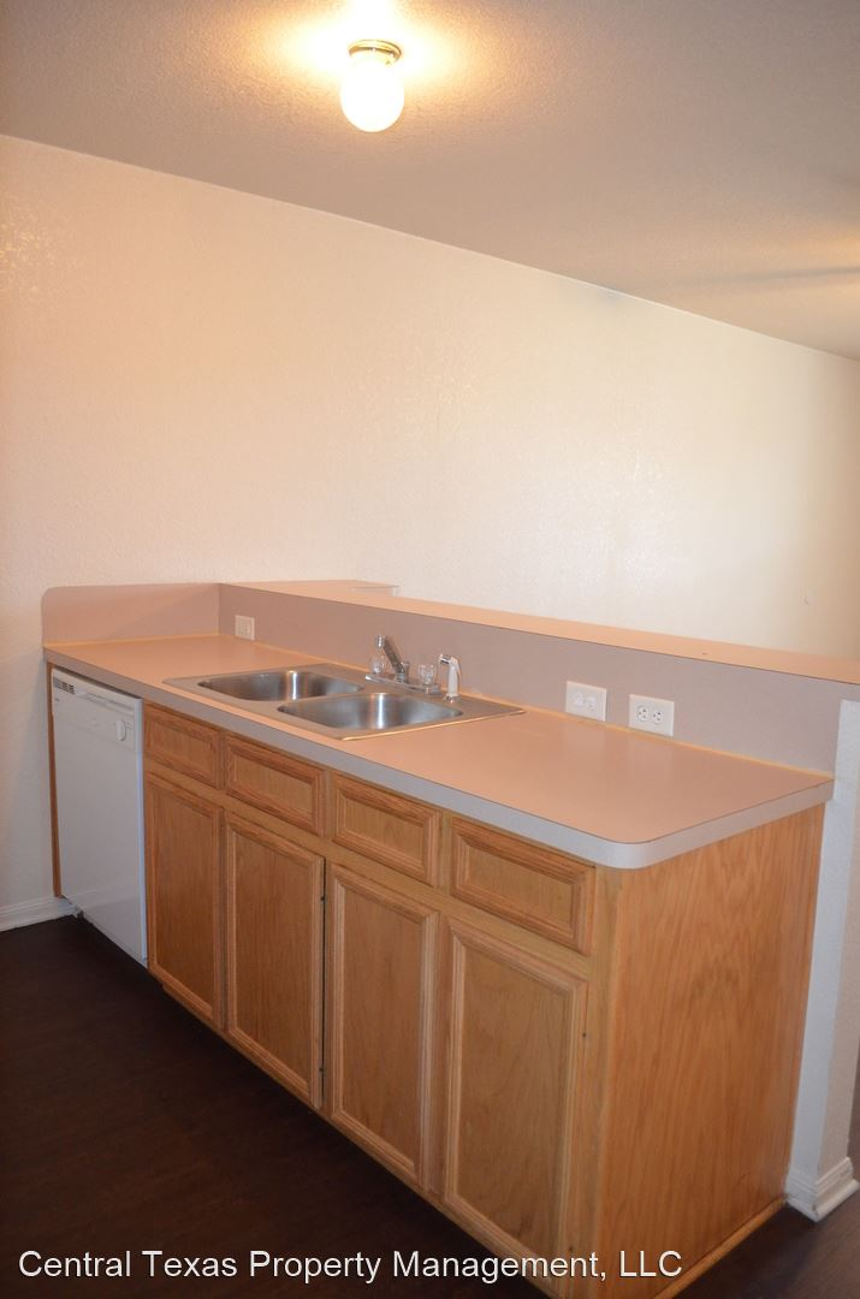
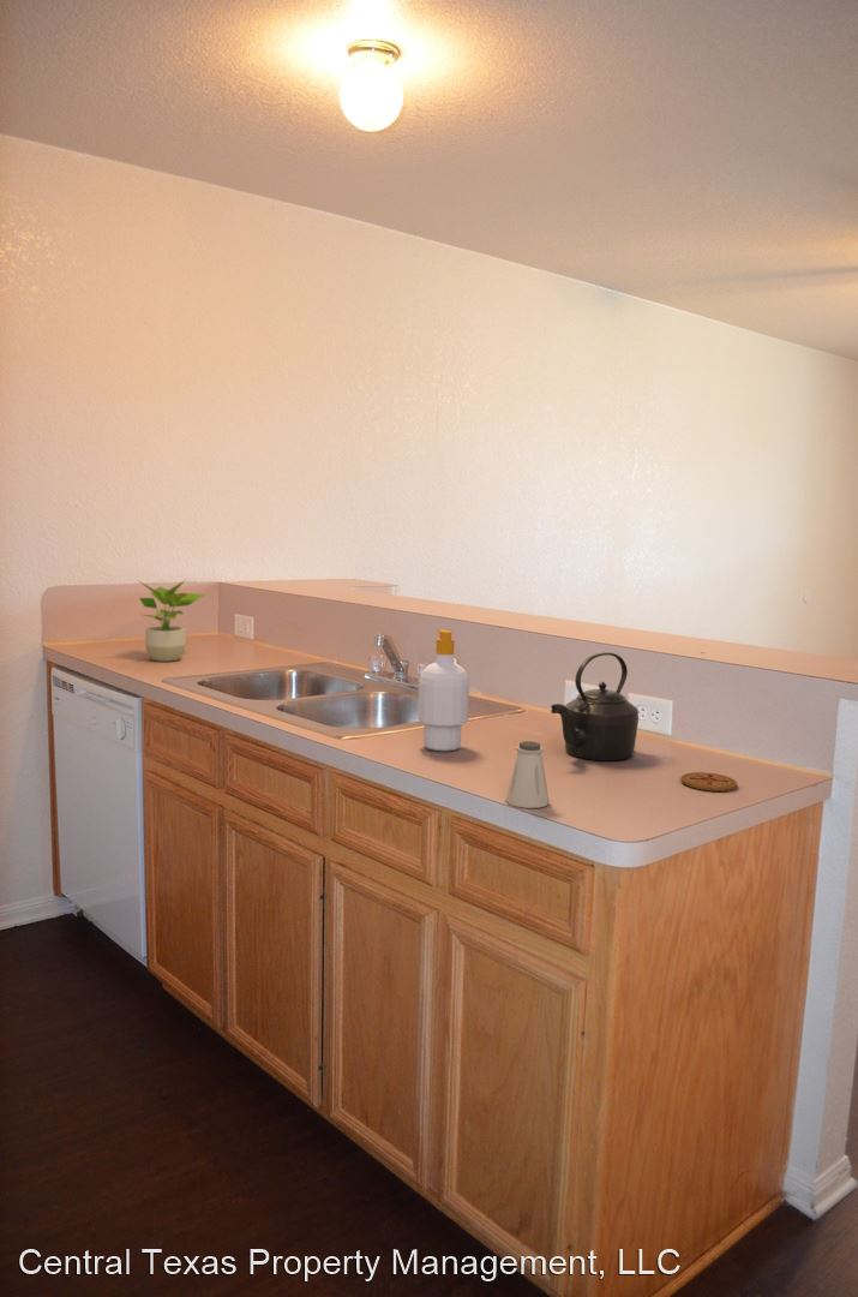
+ coaster [679,771,738,793]
+ potted plant [138,579,206,663]
+ saltshaker [505,740,551,809]
+ kettle [550,651,640,761]
+ soap bottle [416,628,470,752]
